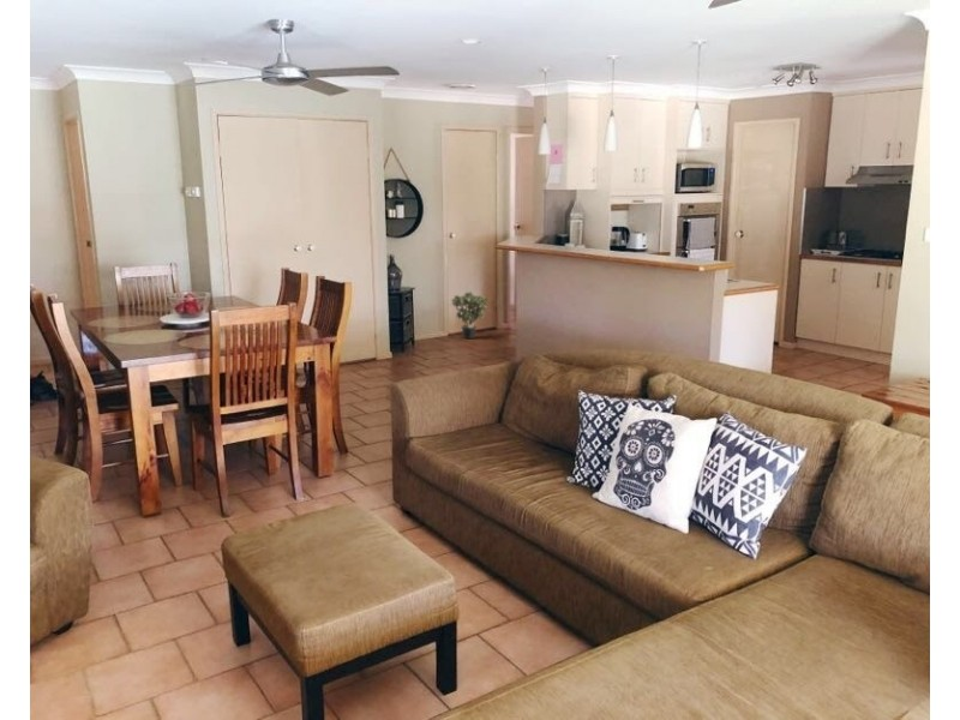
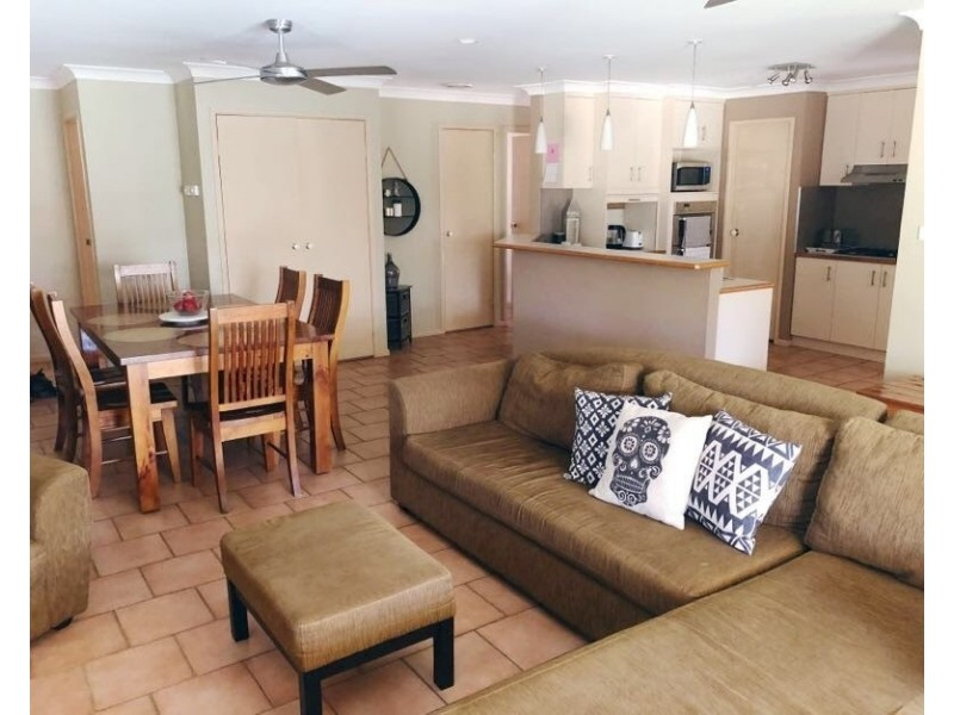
- potted plant [450,290,490,340]
